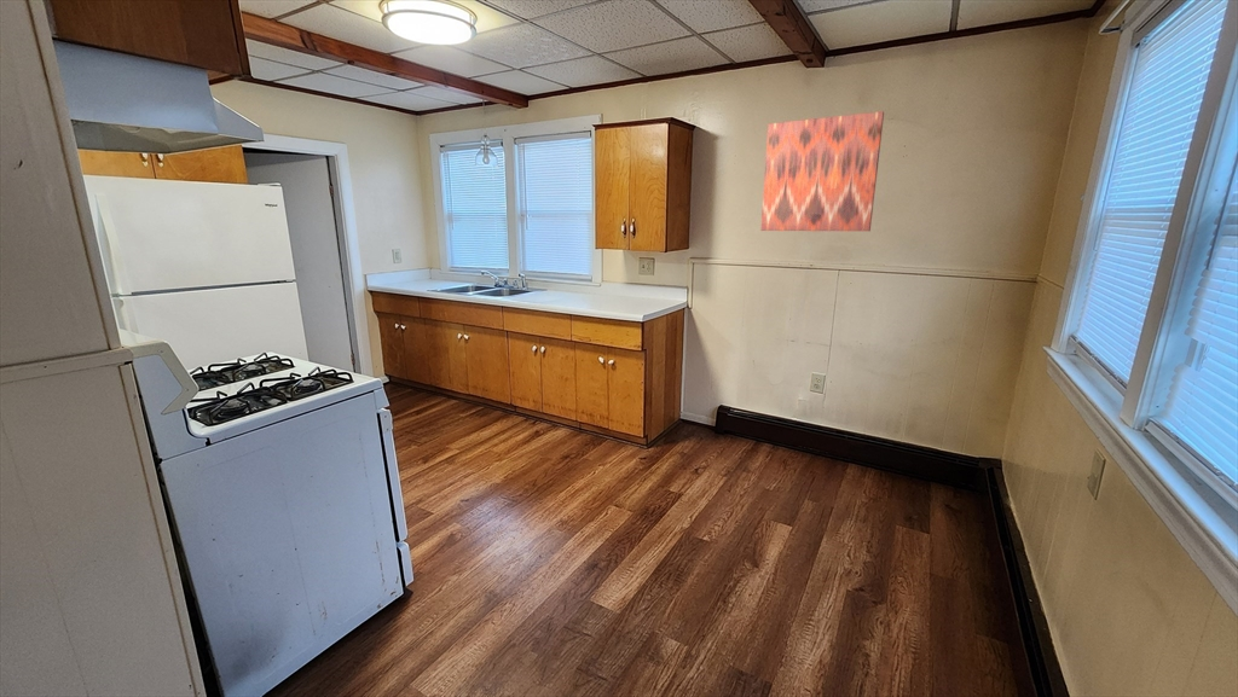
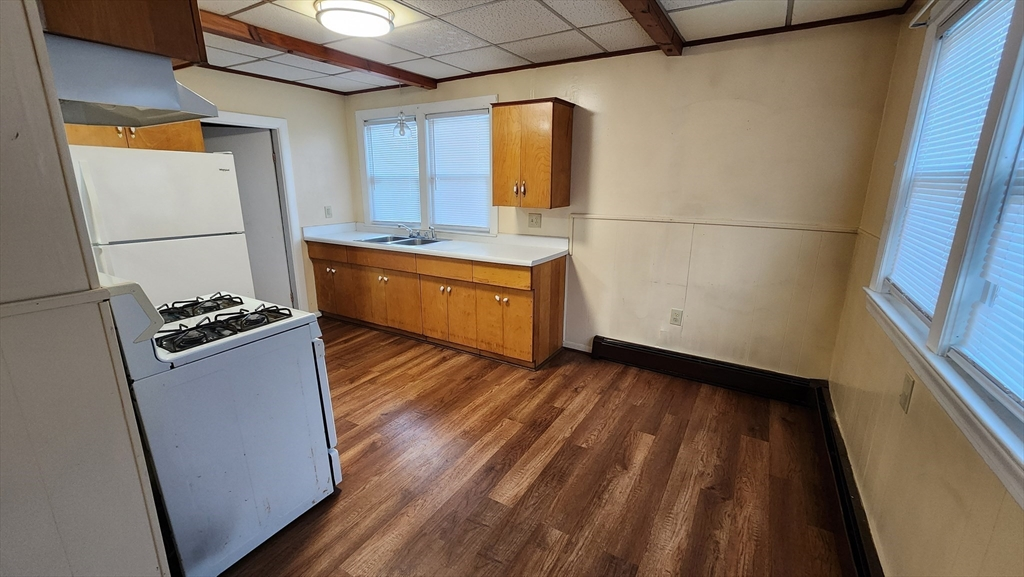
- wall art [759,110,885,232]
